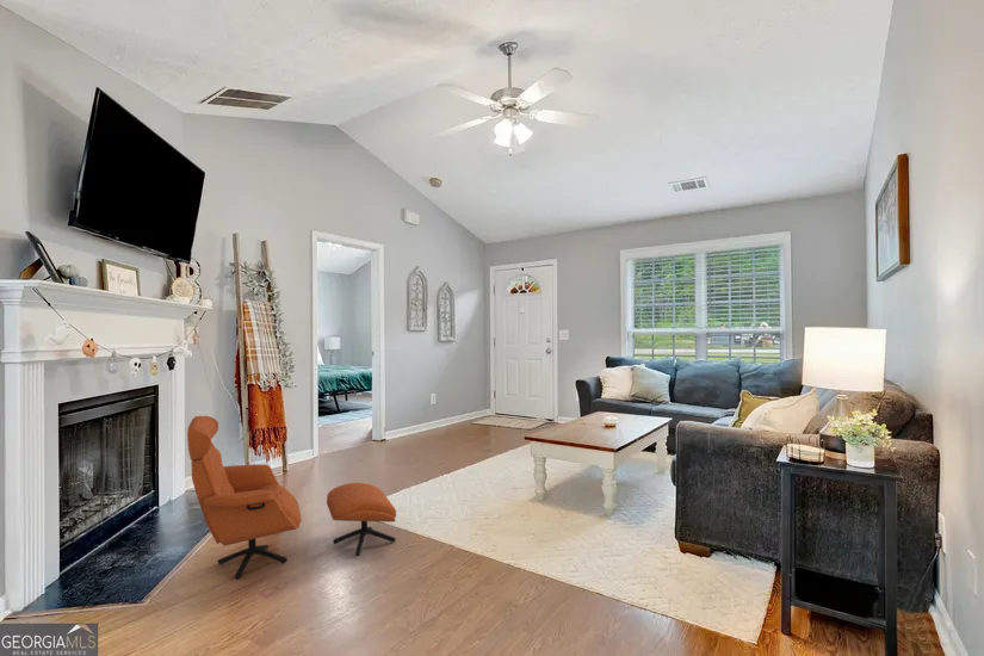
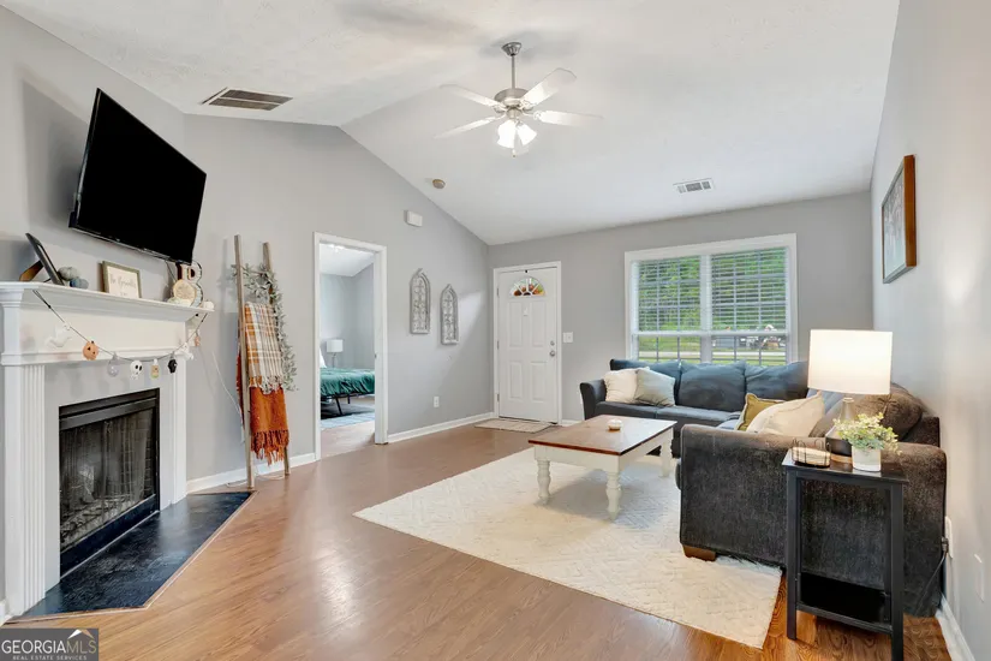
- armchair [186,415,397,580]
